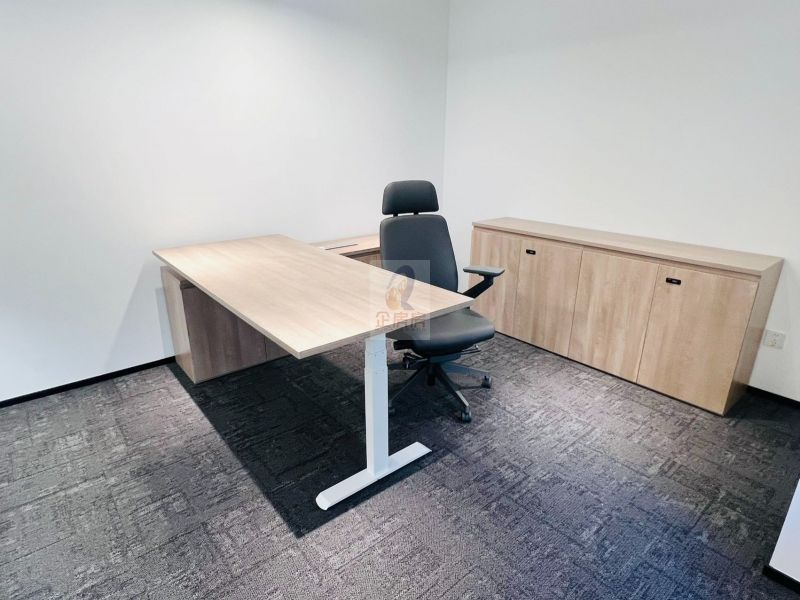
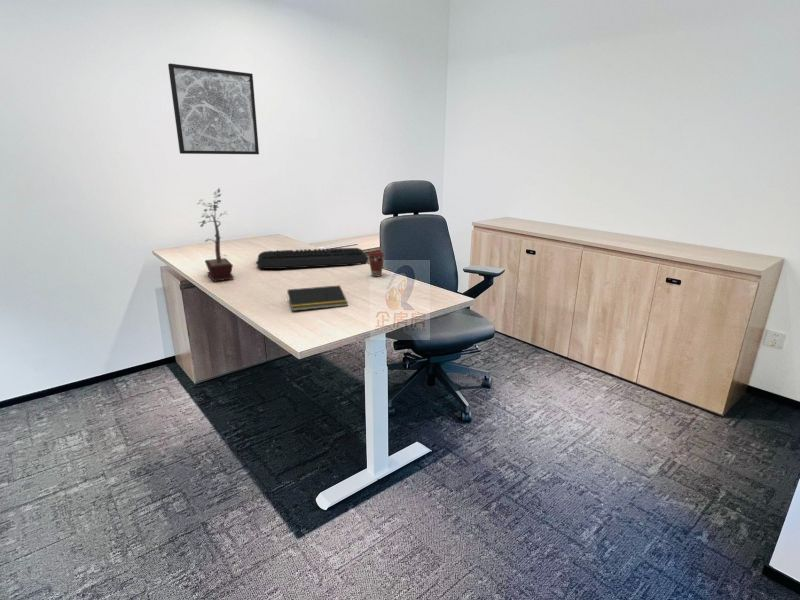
+ keyboard [255,247,369,270]
+ wall art [167,63,260,155]
+ notepad [286,284,349,312]
+ potted plant [196,187,235,283]
+ coffee cup [367,250,385,278]
